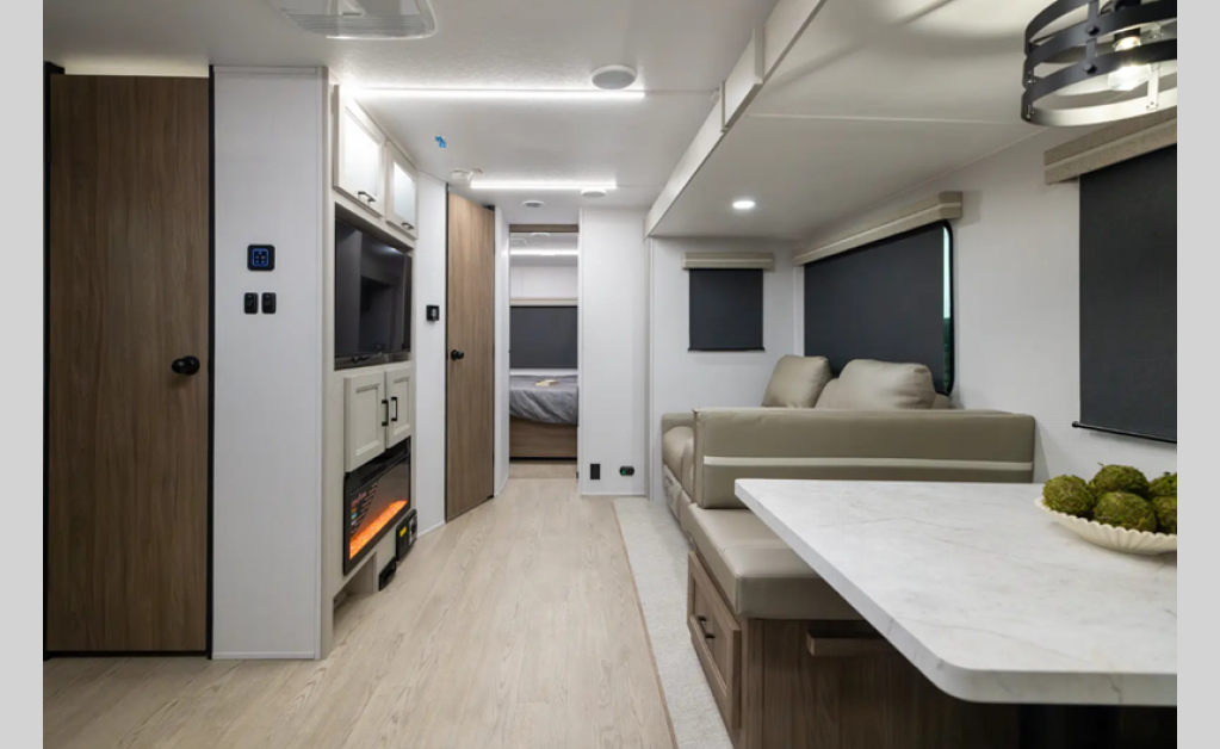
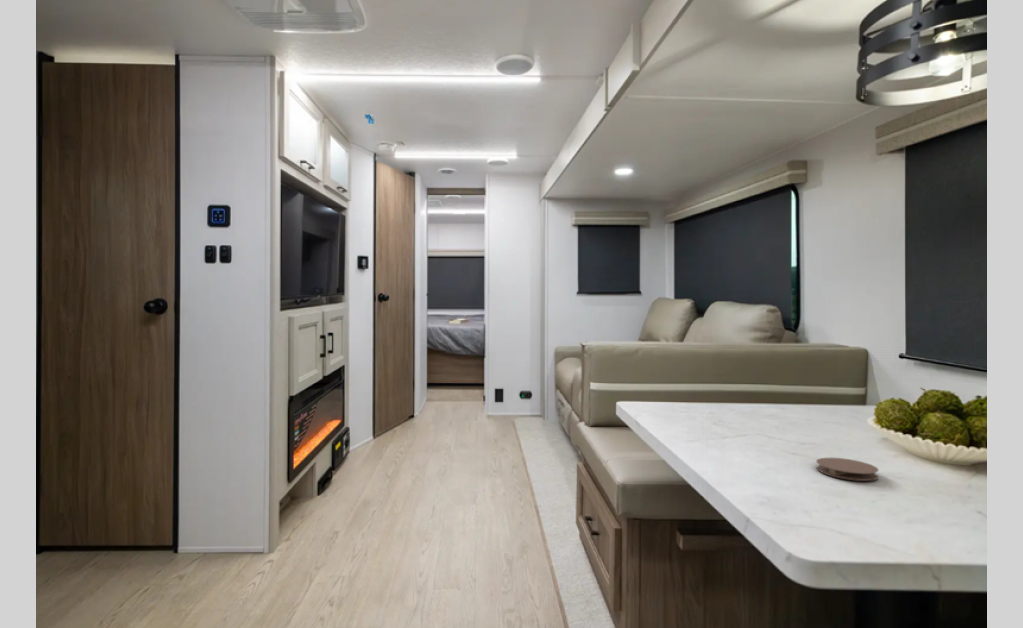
+ coaster [815,457,880,482]
